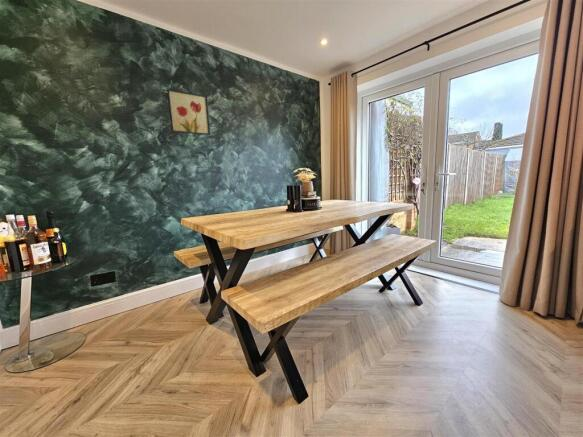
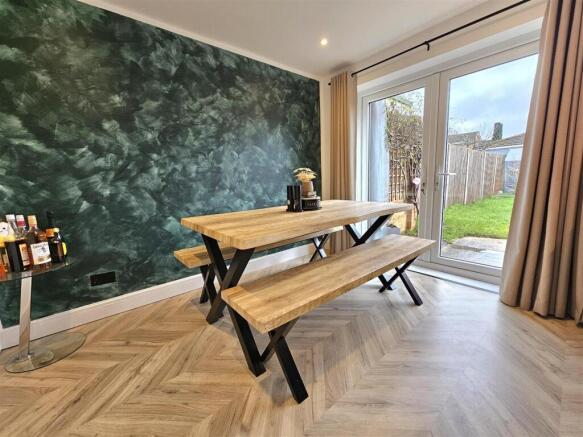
- wall art [166,88,211,136]
